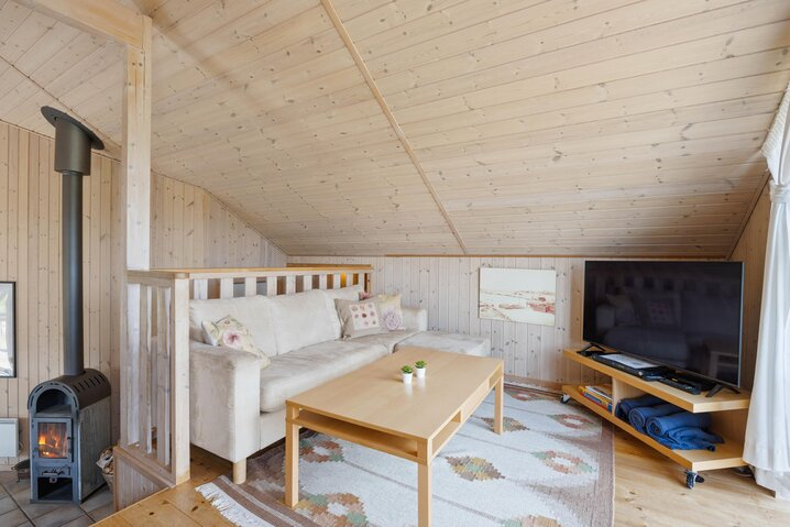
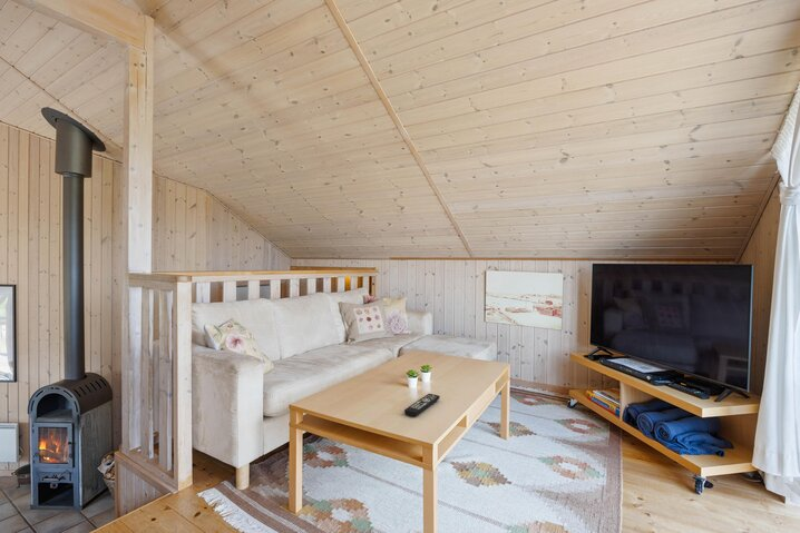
+ remote control [403,393,441,417]
